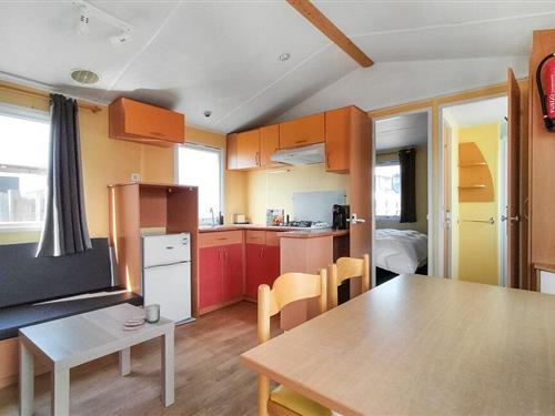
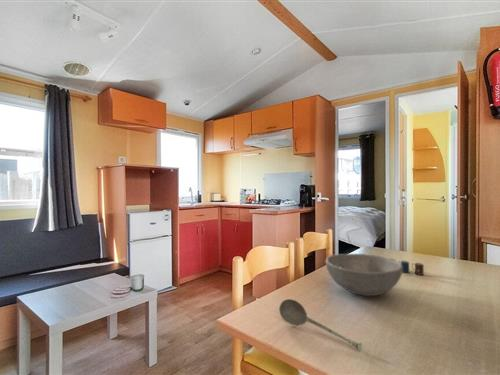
+ bowl [325,253,403,297]
+ cup [390,258,425,276]
+ soupspoon [278,298,363,352]
